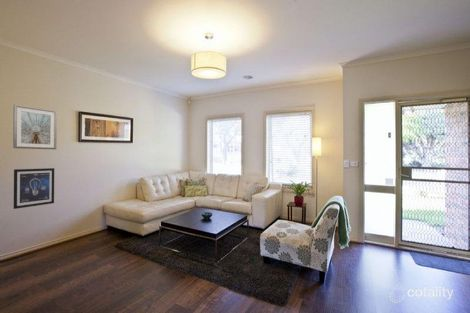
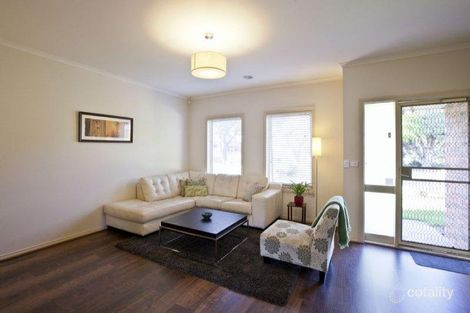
- picture frame [12,104,58,150]
- wall art [13,167,55,210]
